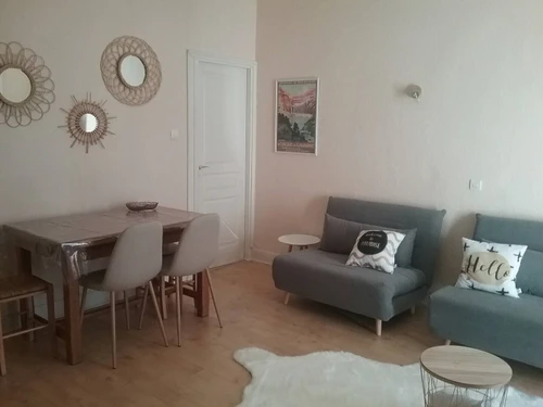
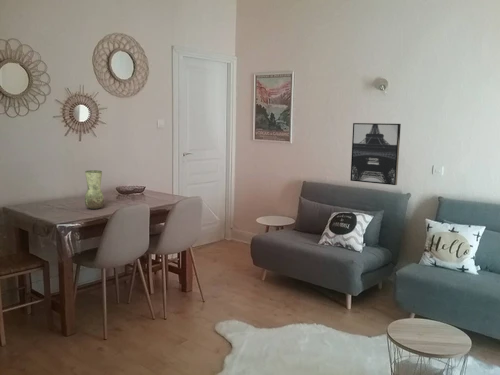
+ wall art [349,122,402,186]
+ vase [84,169,105,210]
